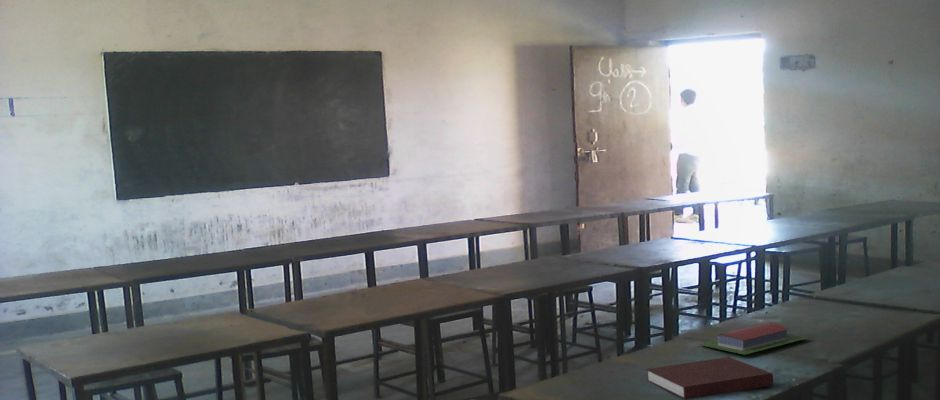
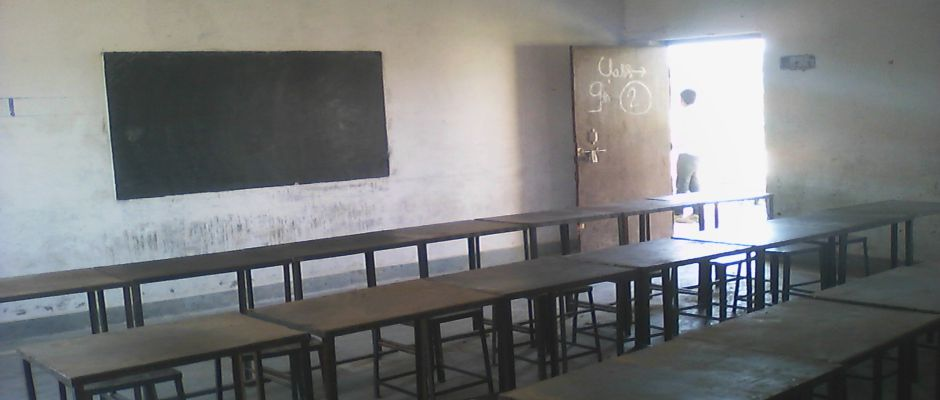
- architectural model [697,321,808,356]
- notebook [645,356,774,400]
